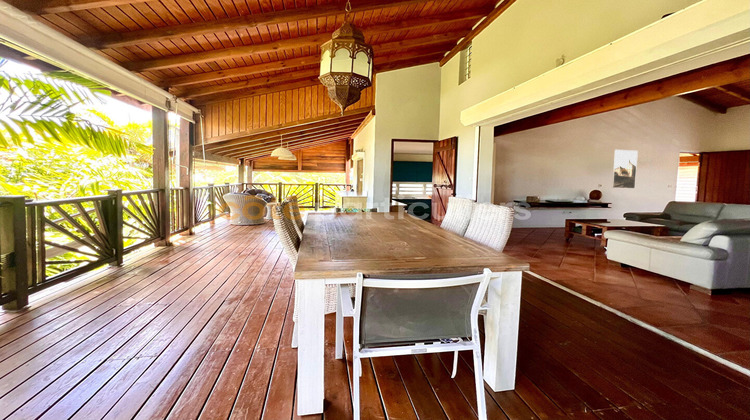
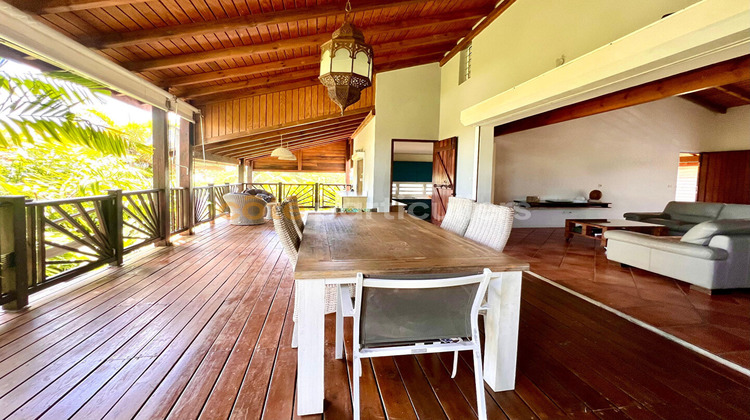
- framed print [611,149,639,190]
